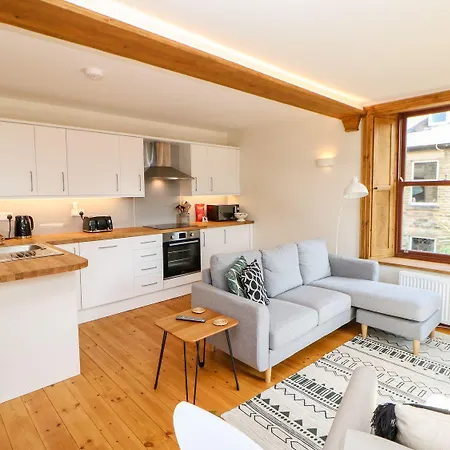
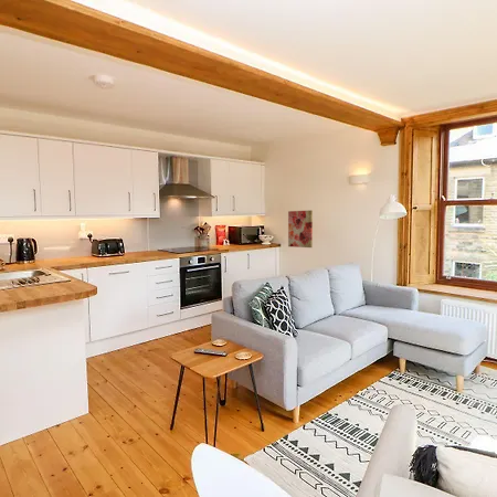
+ wall art [287,209,314,248]
